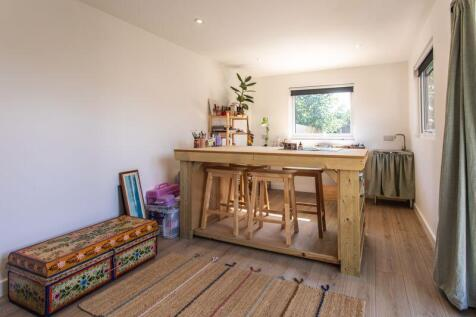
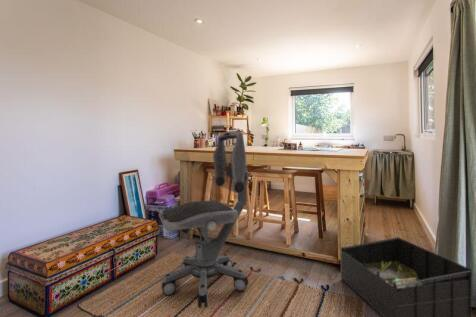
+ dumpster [340,236,474,317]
+ office chair [158,130,250,309]
